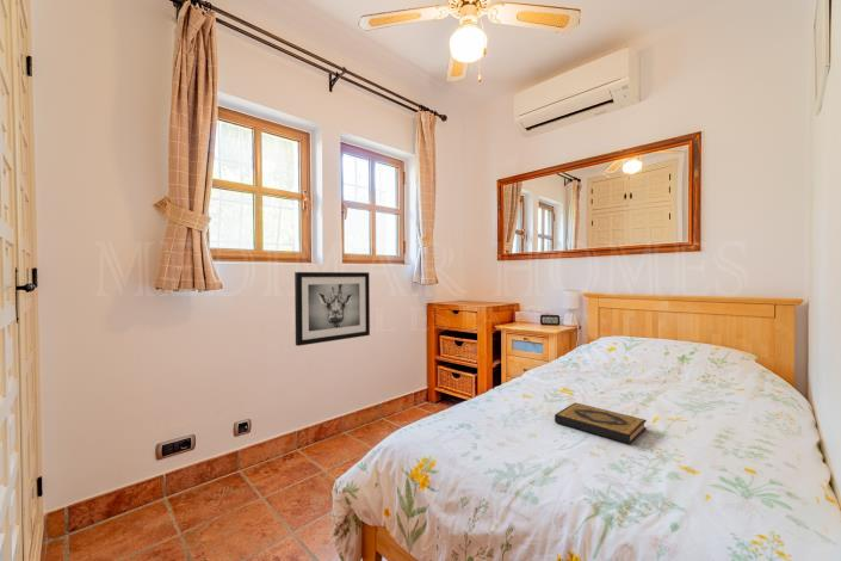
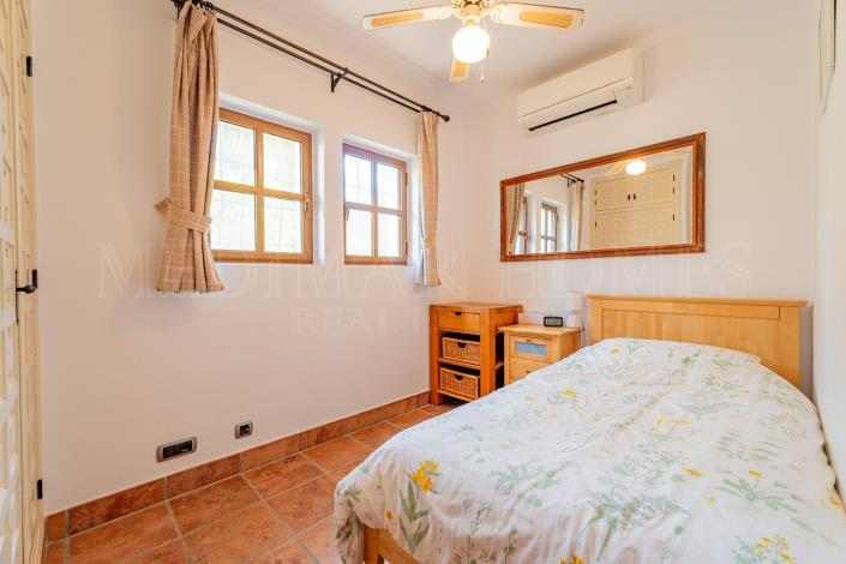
- wall art [293,271,371,347]
- hardback book [554,401,648,445]
